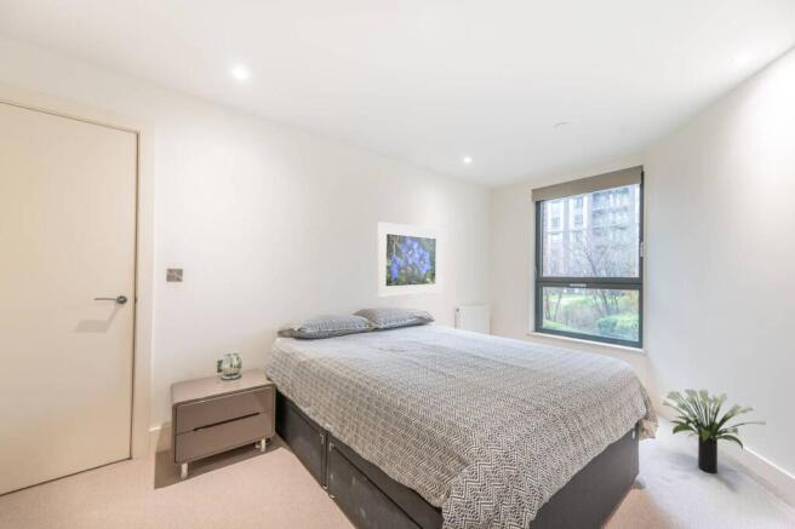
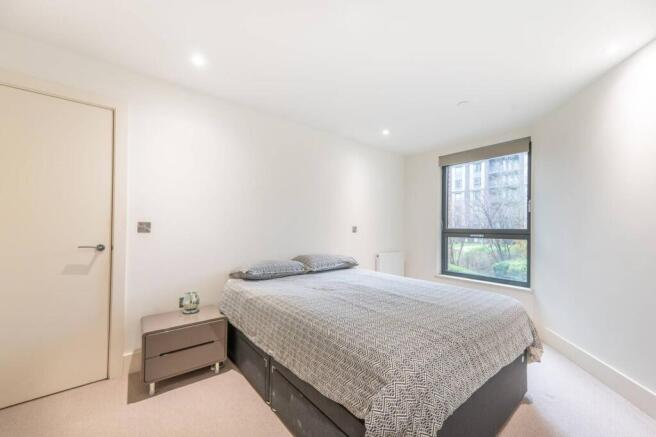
- potted plant [662,387,767,475]
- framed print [376,220,444,299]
